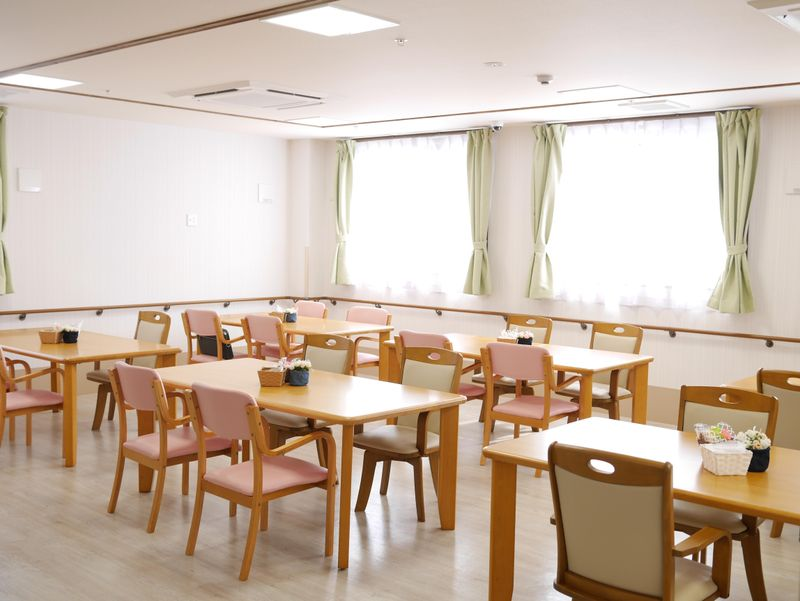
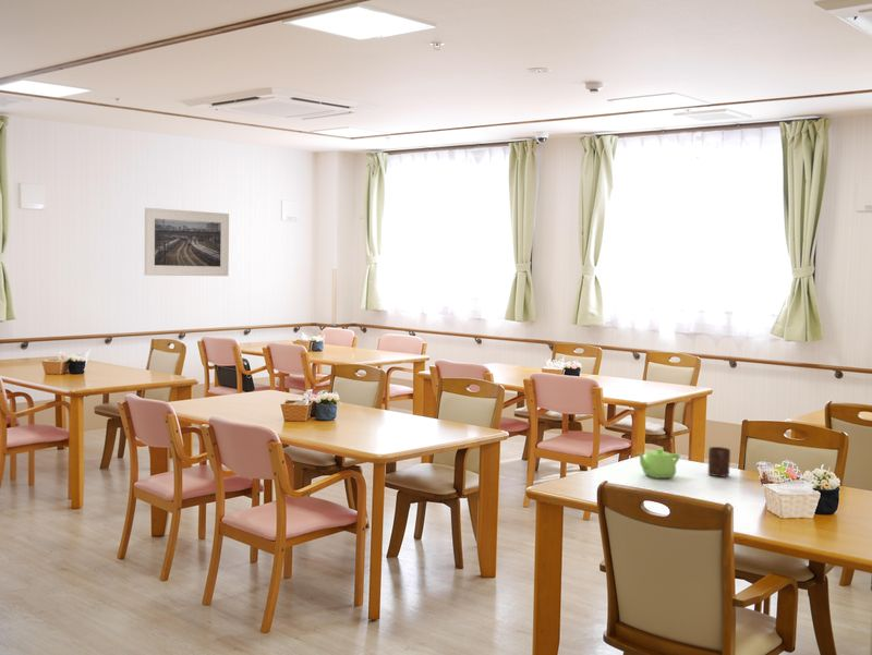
+ cup [707,446,731,477]
+ teapot [635,448,681,480]
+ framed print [144,207,230,277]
